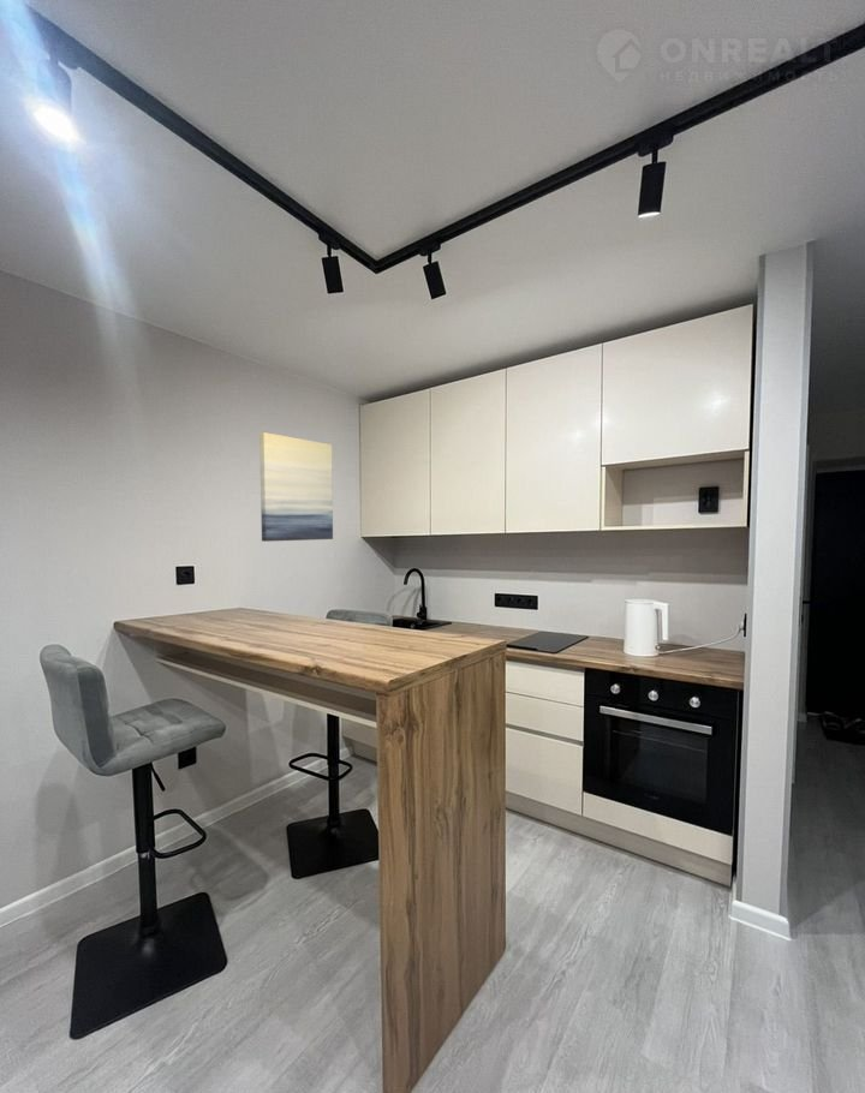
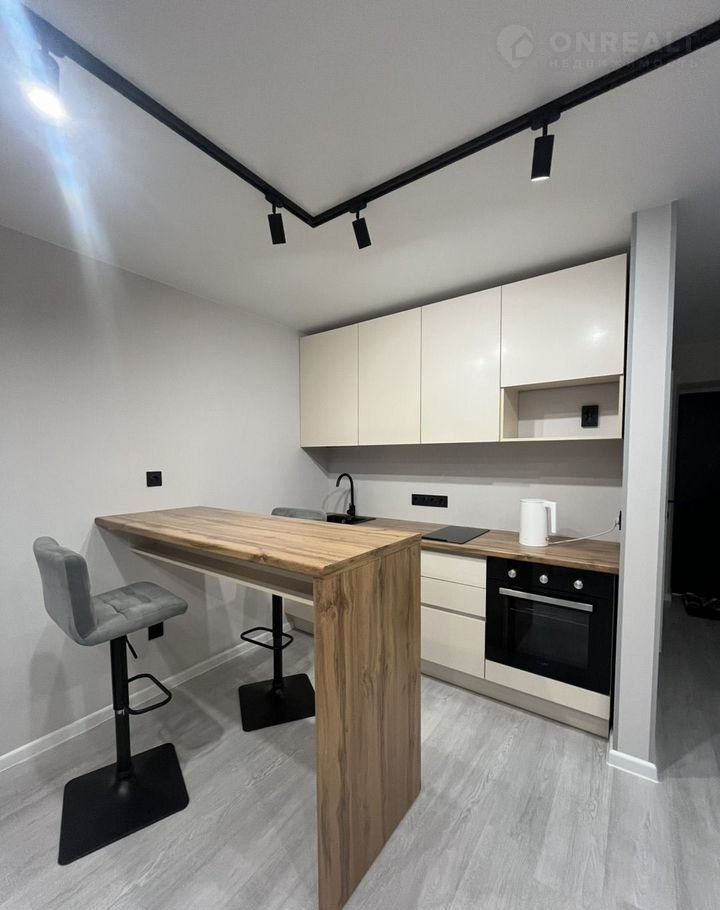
- wall art [258,431,334,543]
